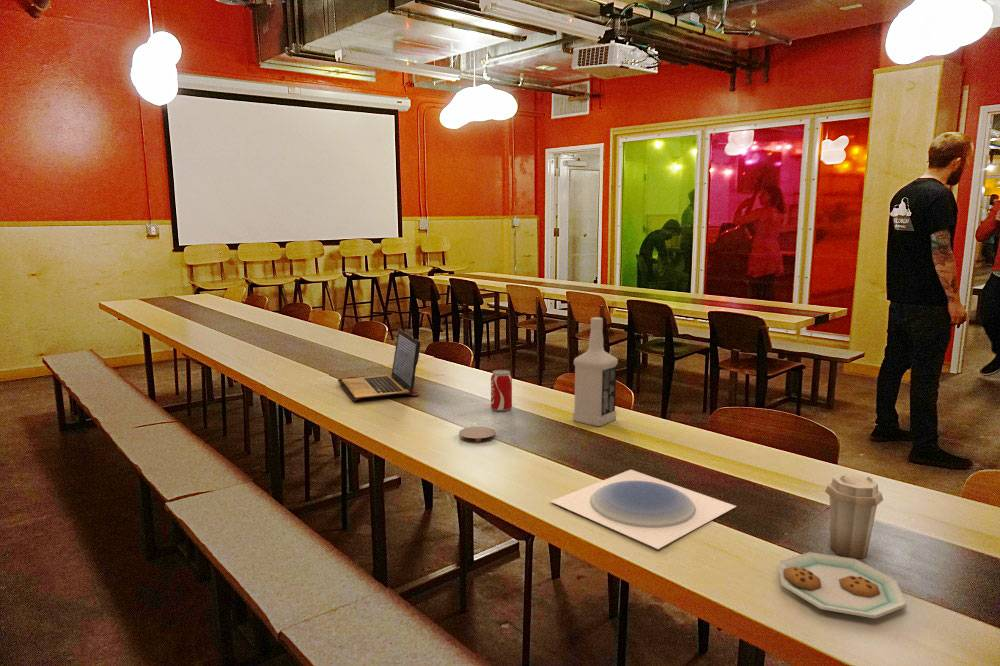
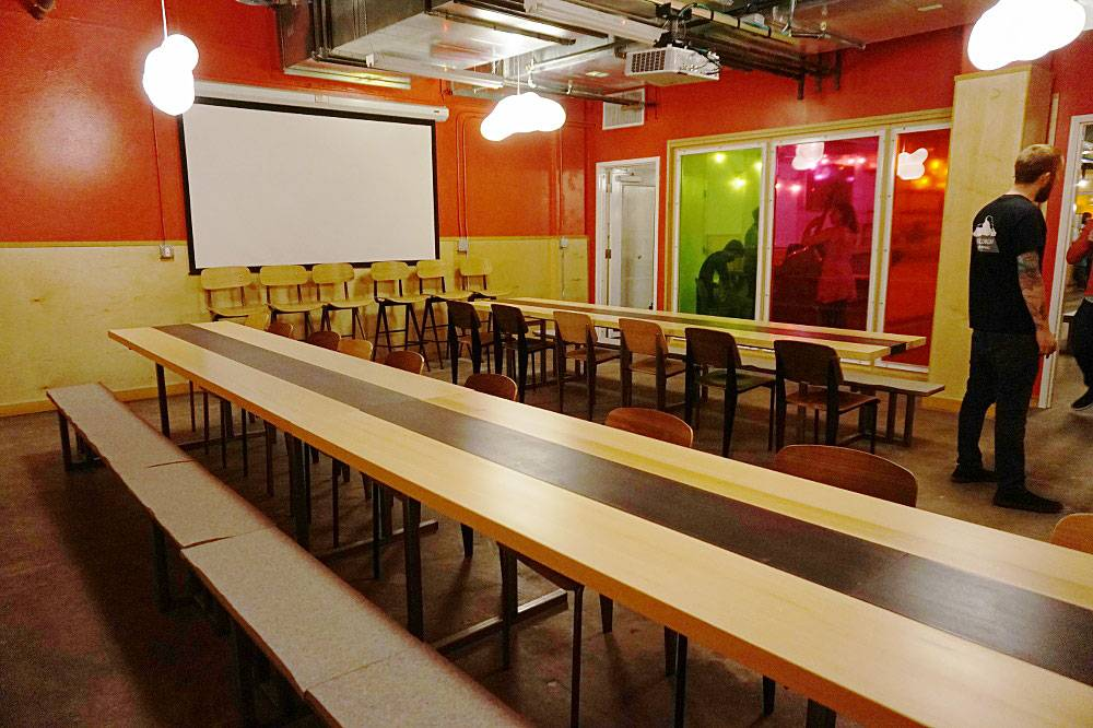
- laptop [337,328,422,402]
- vodka [572,316,619,427]
- coaster [458,426,497,444]
- beverage can [490,369,513,413]
- plate [549,469,737,550]
- plate [778,473,908,619]
